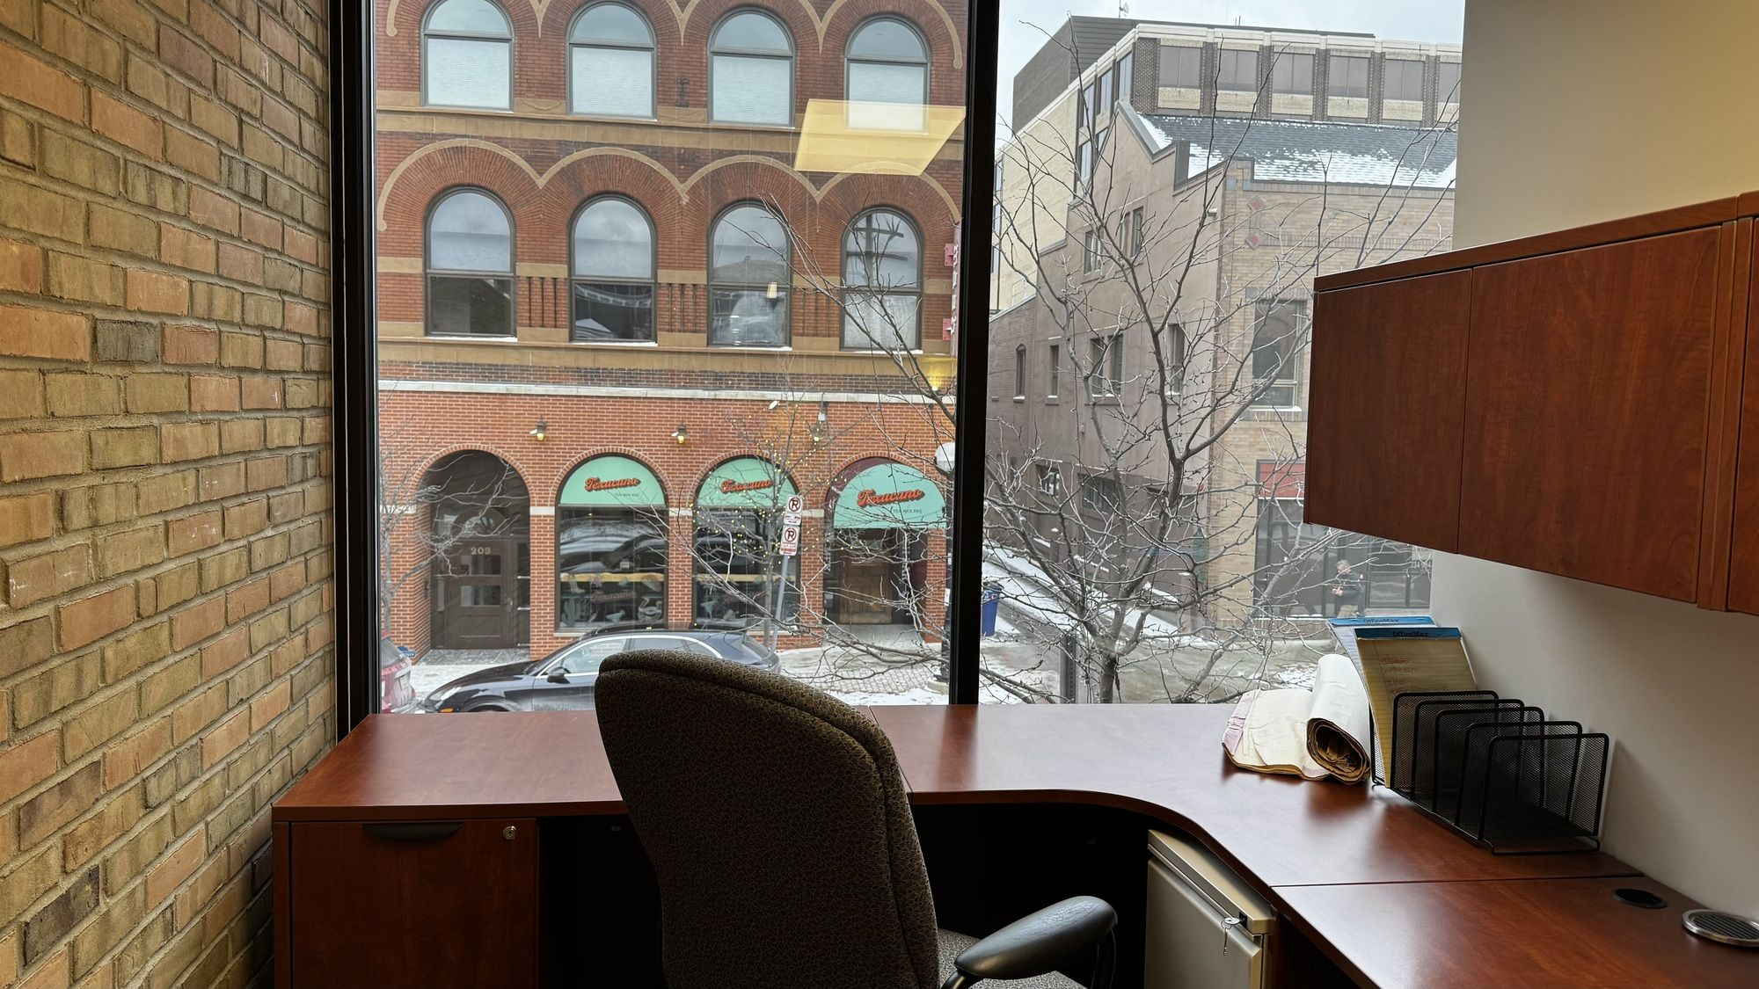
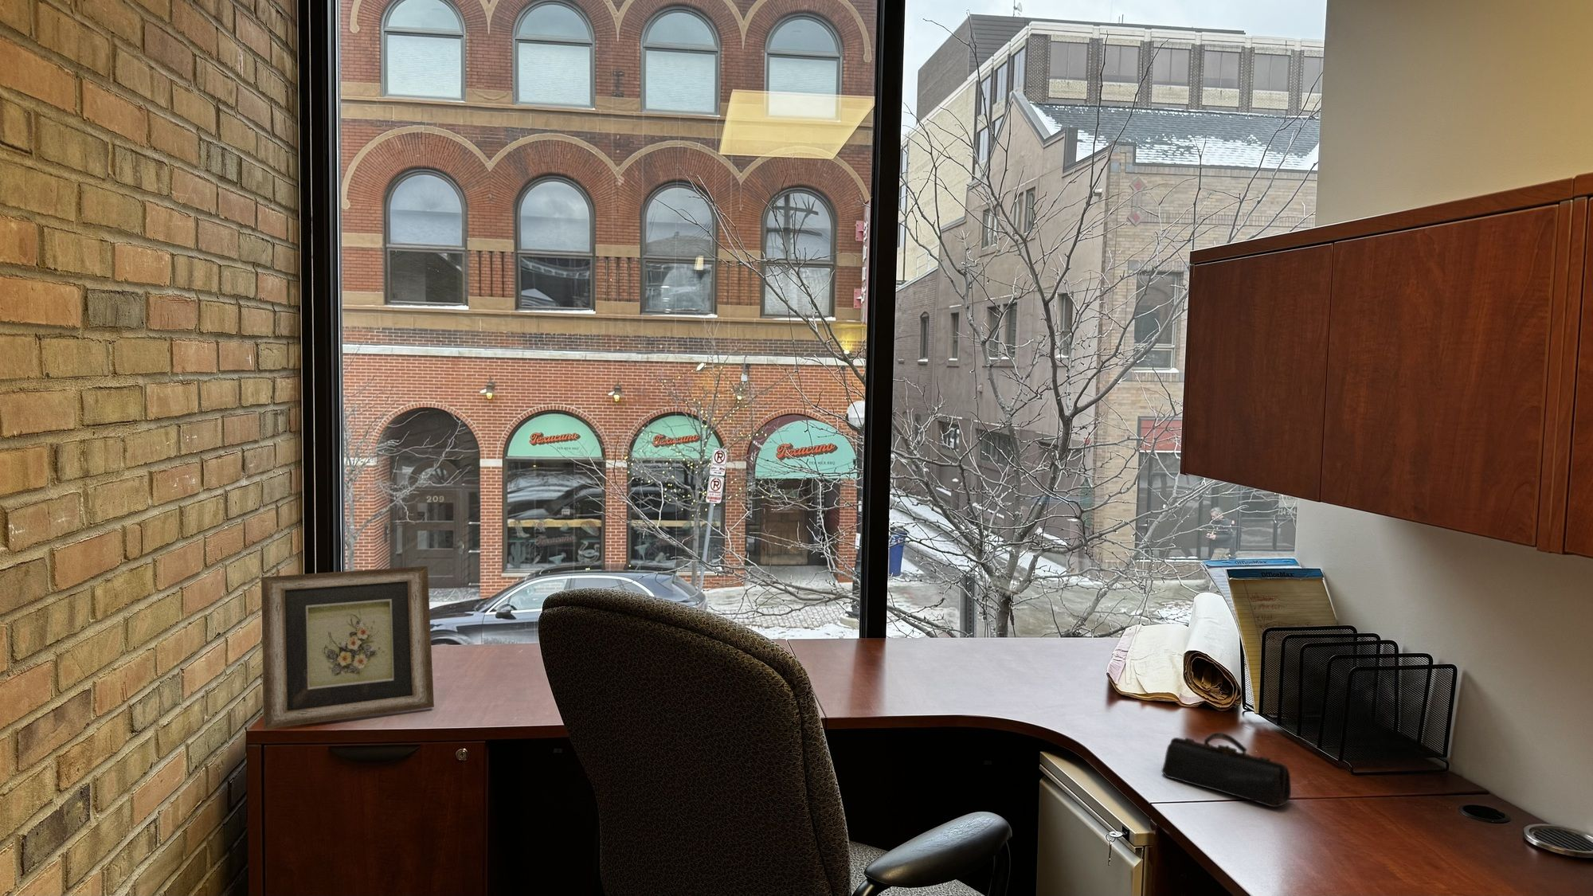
+ pencil case [1161,732,1292,808]
+ picture frame [260,566,434,731]
